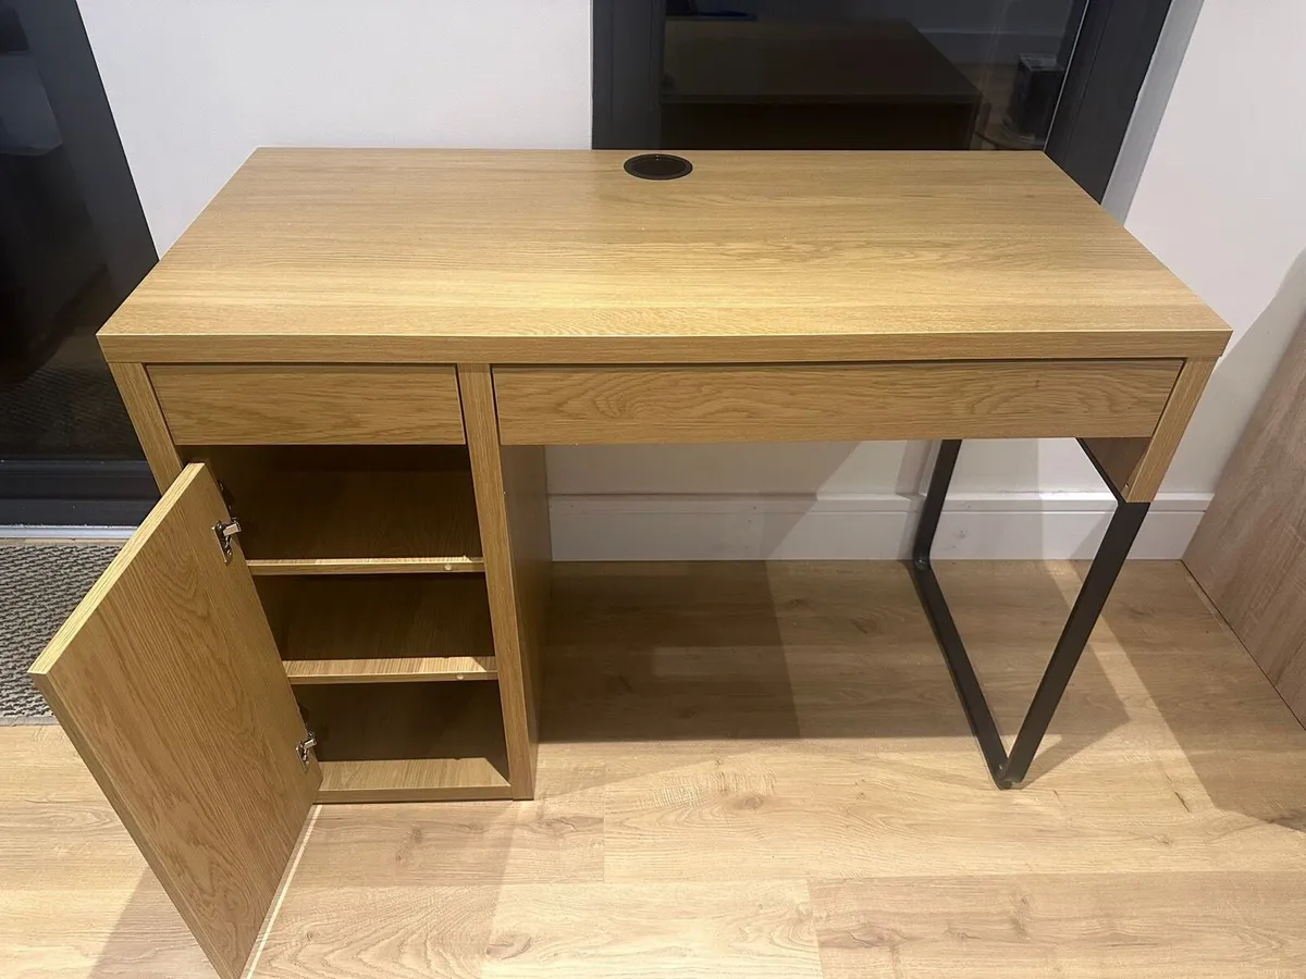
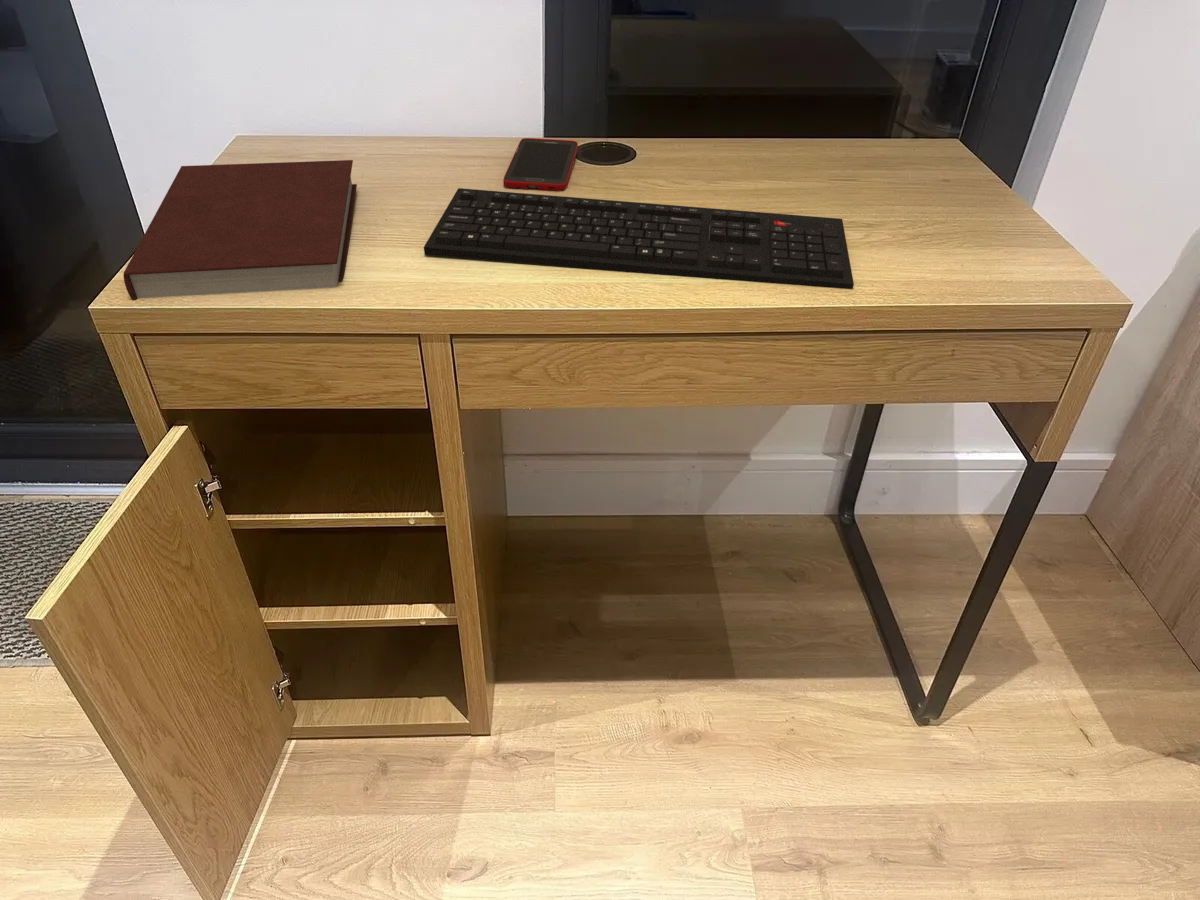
+ notebook [122,159,358,301]
+ cell phone [502,137,579,192]
+ keyboard [423,187,855,290]
